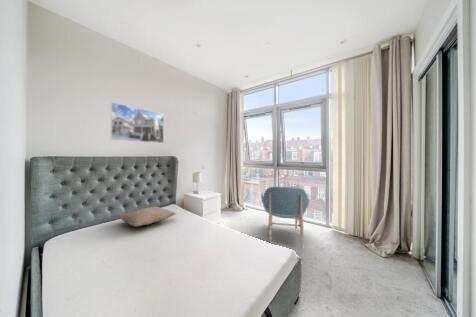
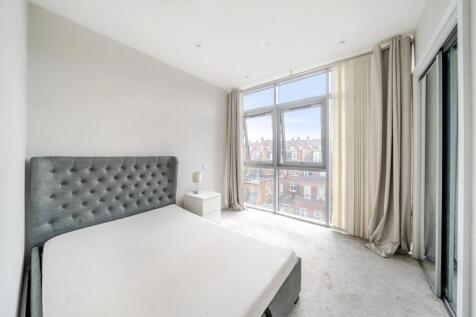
- lounge chair [260,185,310,250]
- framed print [110,101,165,144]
- pillow [116,205,177,228]
